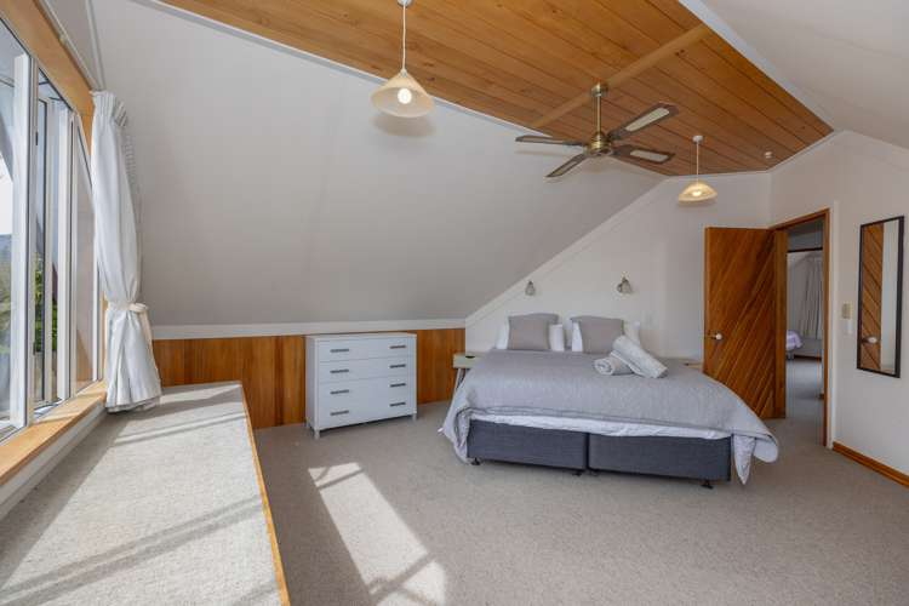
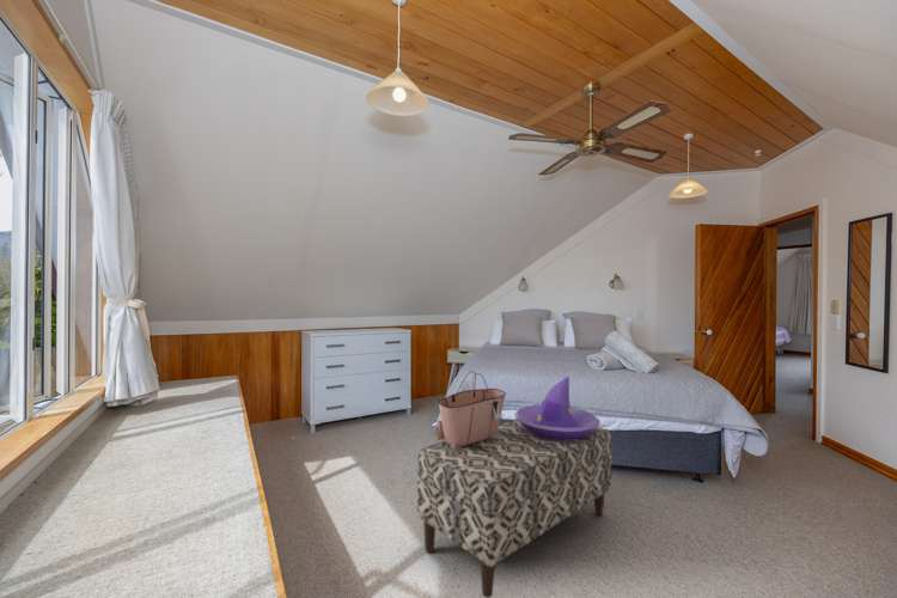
+ hat [513,374,602,440]
+ tote bag [434,370,507,447]
+ bench [416,419,614,598]
